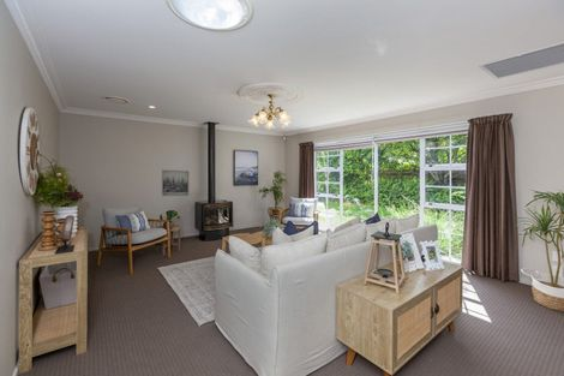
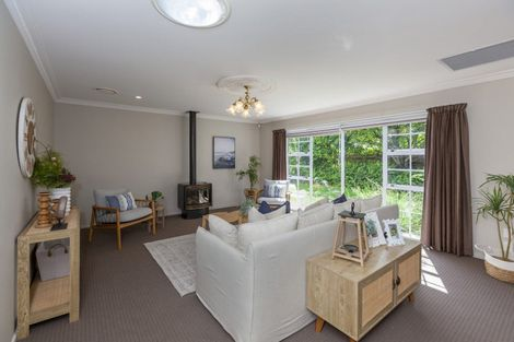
- wall art [161,168,190,197]
